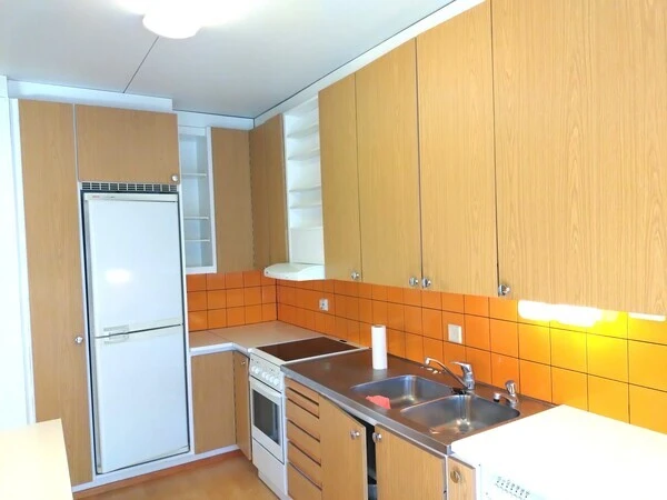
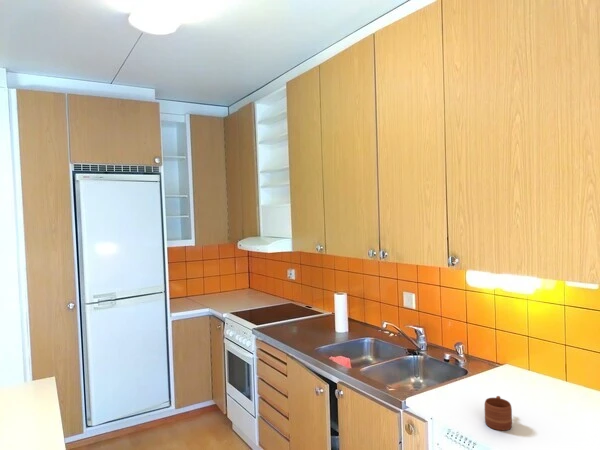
+ mug [484,395,513,431]
